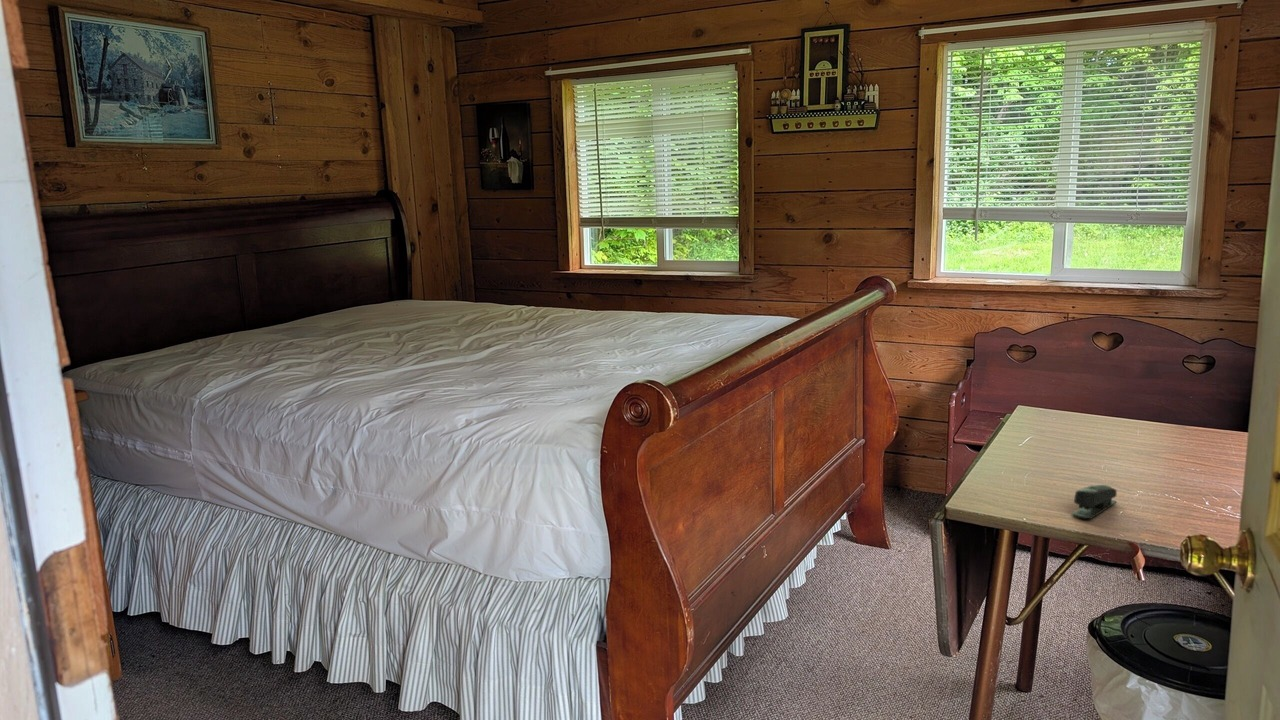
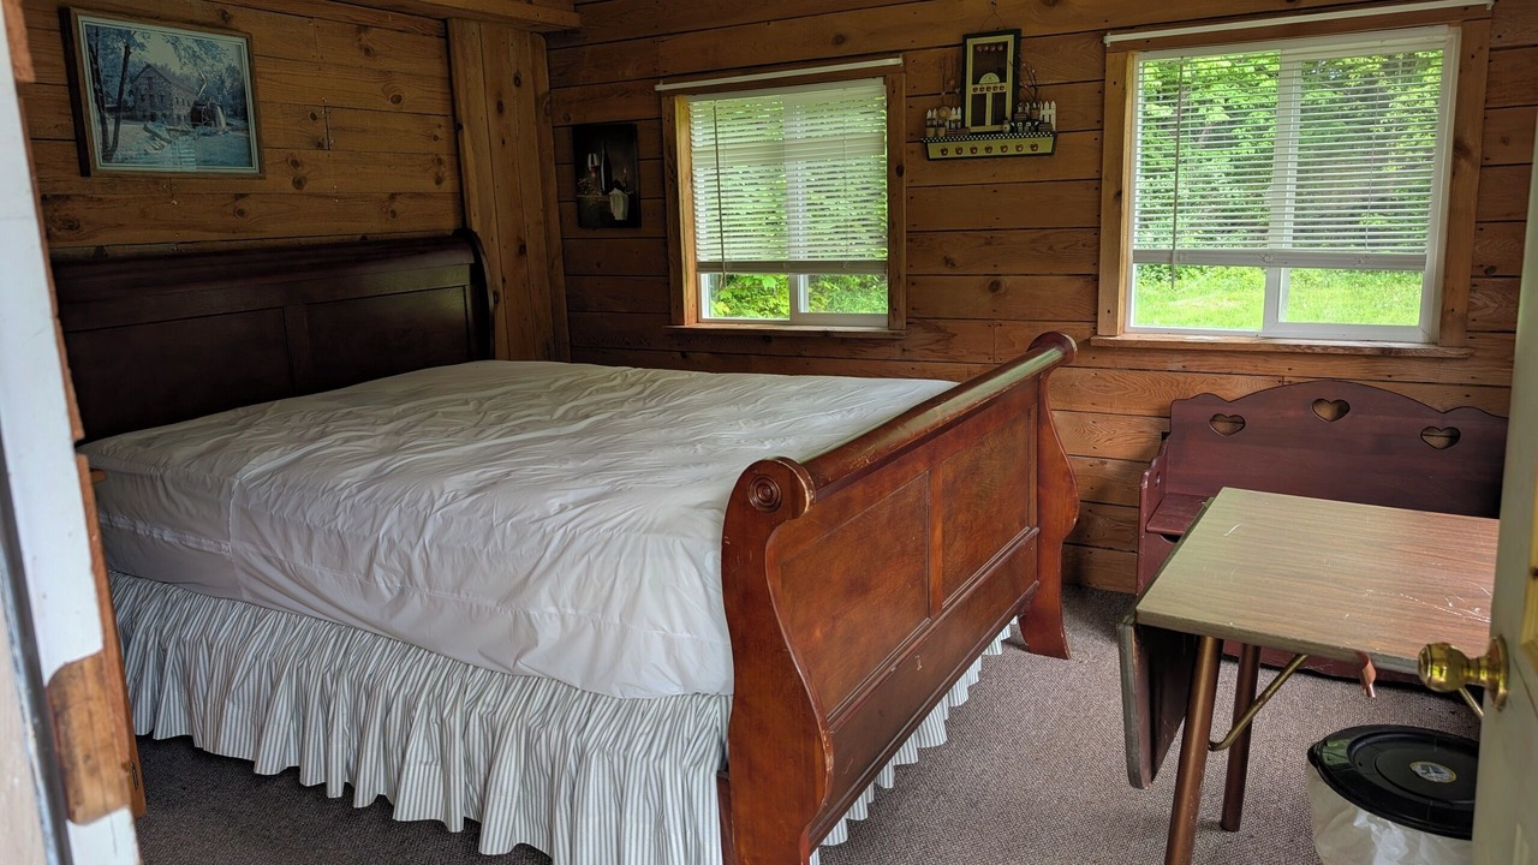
- stapler [1071,484,1118,520]
